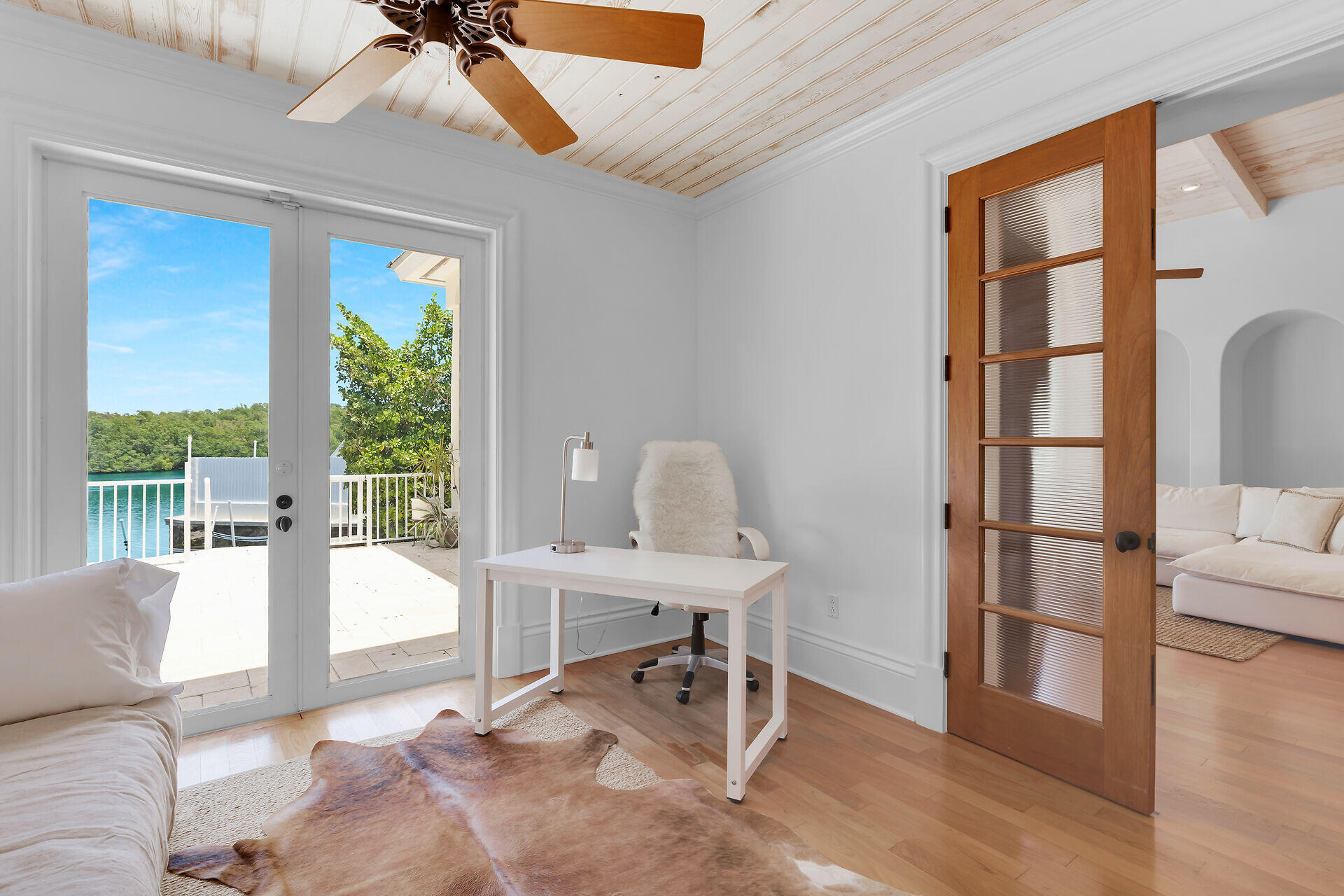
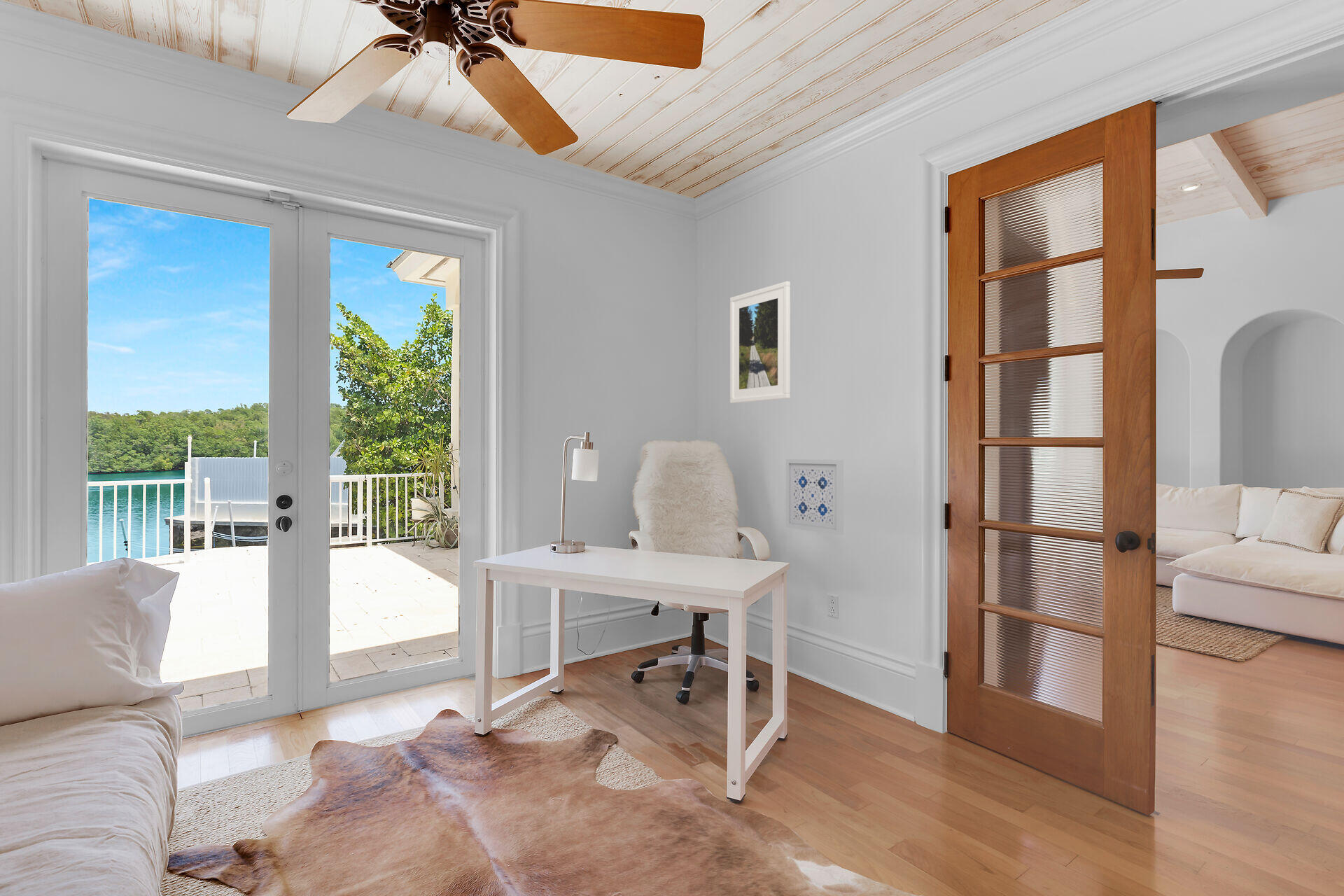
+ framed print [729,281,791,404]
+ wall art [785,458,844,535]
